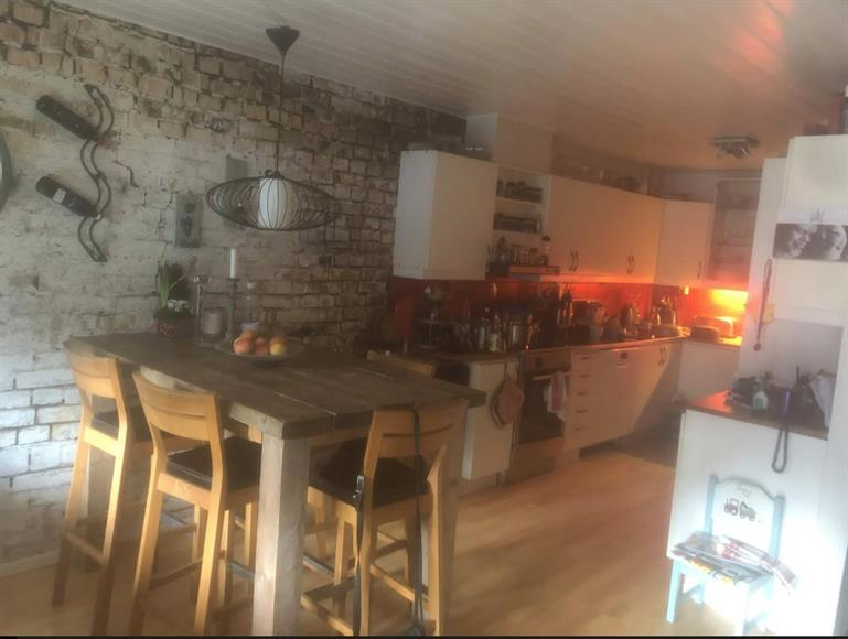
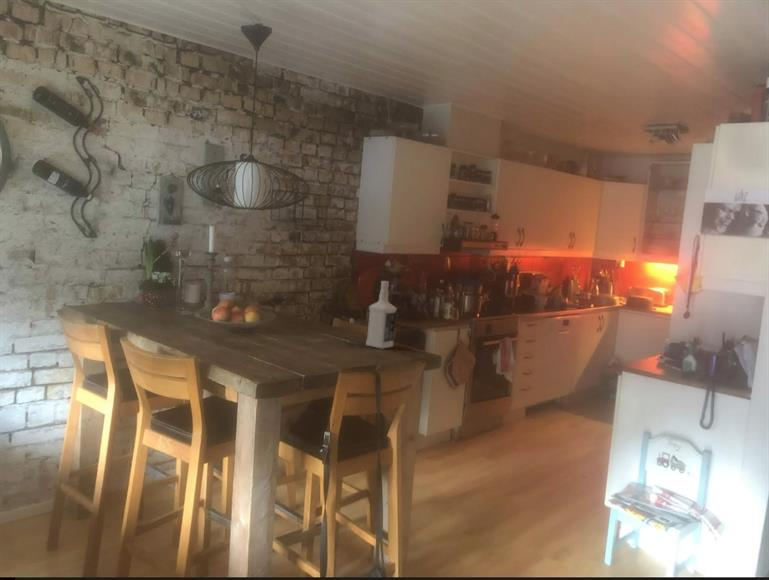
+ vodka [365,280,397,350]
